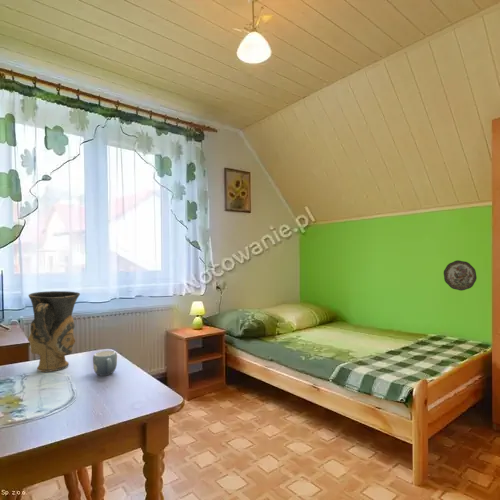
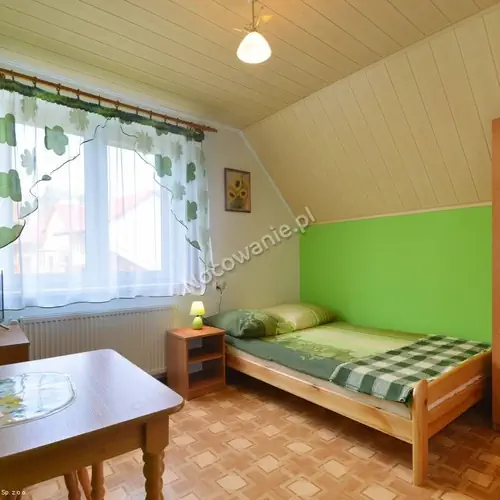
- vase [27,290,81,373]
- decorative plate [443,259,477,292]
- mug [92,350,118,377]
